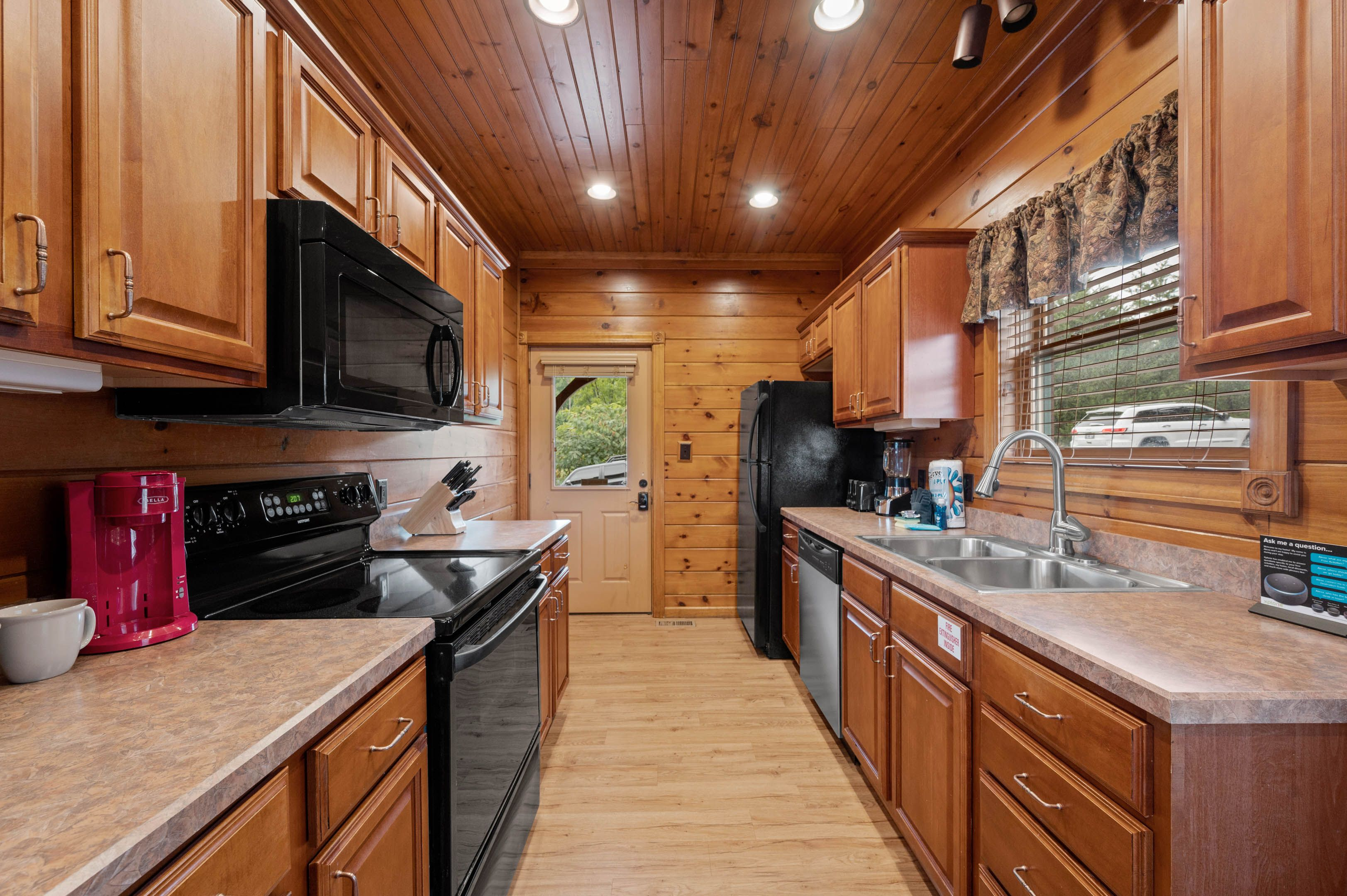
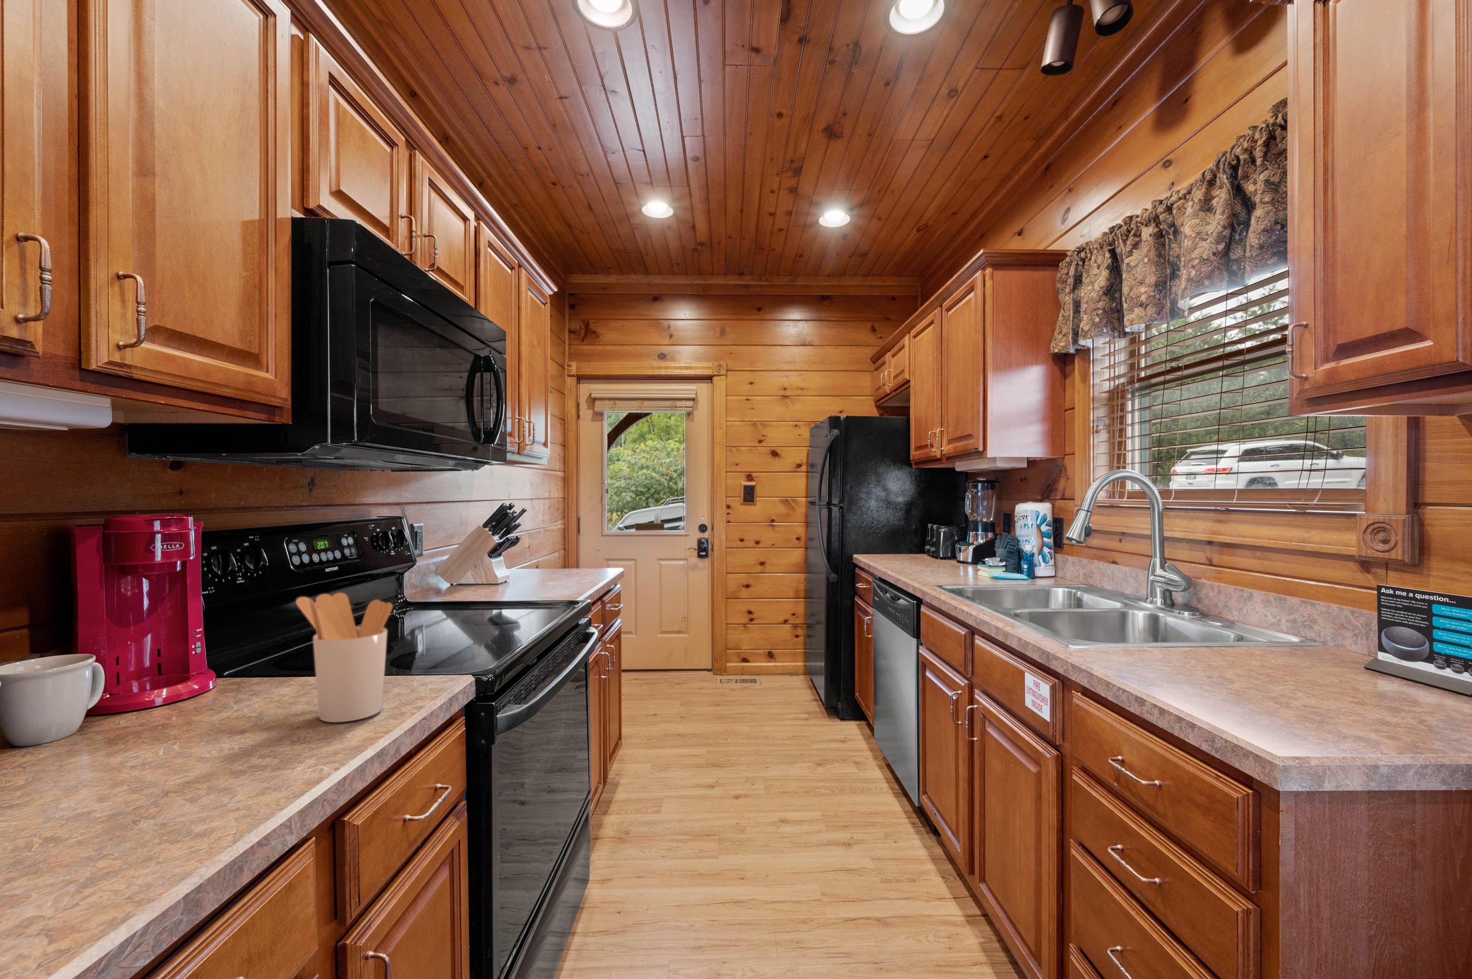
+ utensil holder [295,592,393,723]
